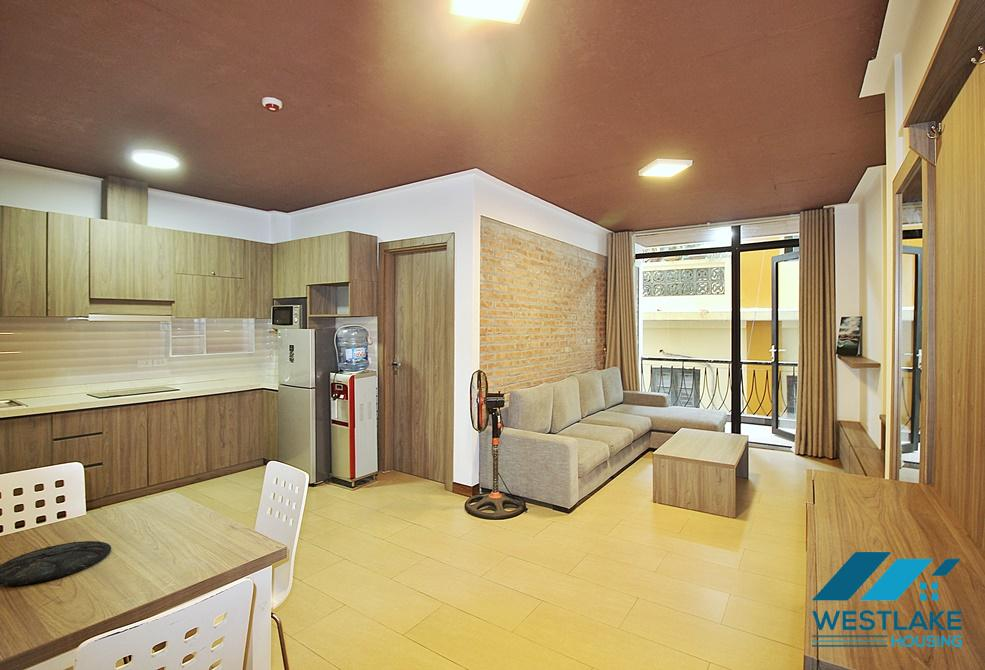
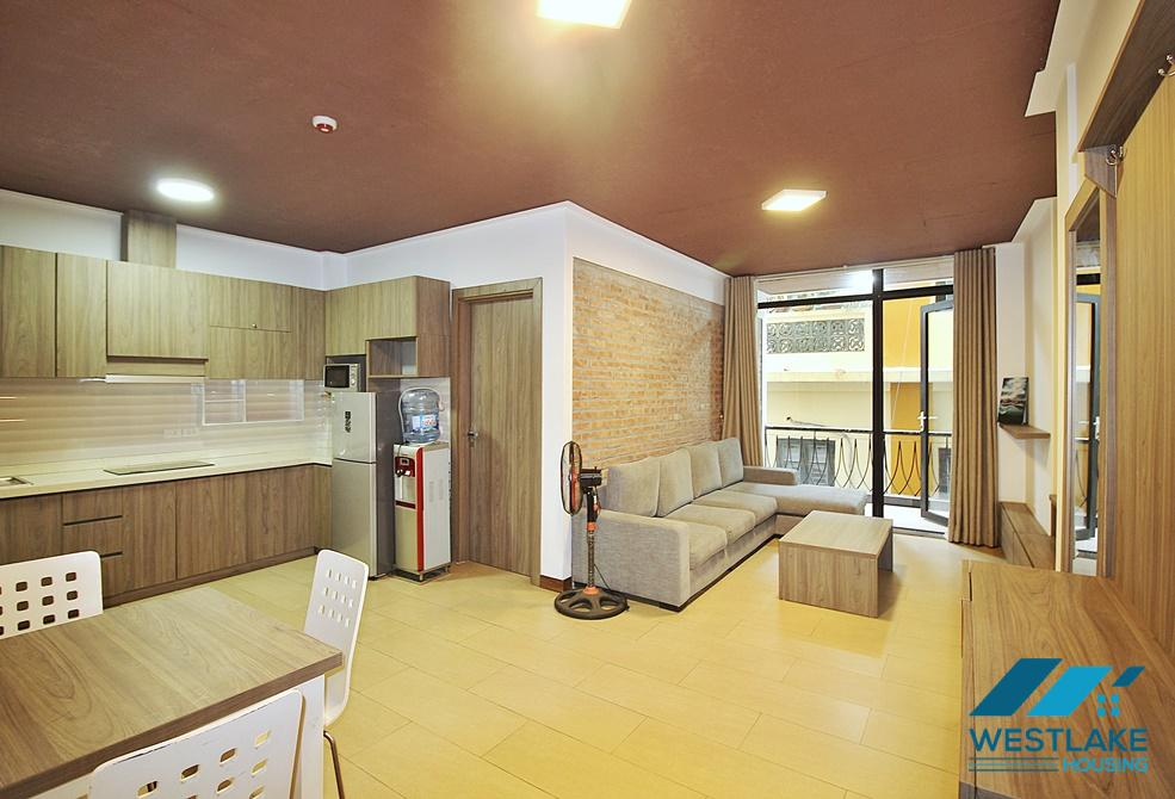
- plate [0,540,112,586]
